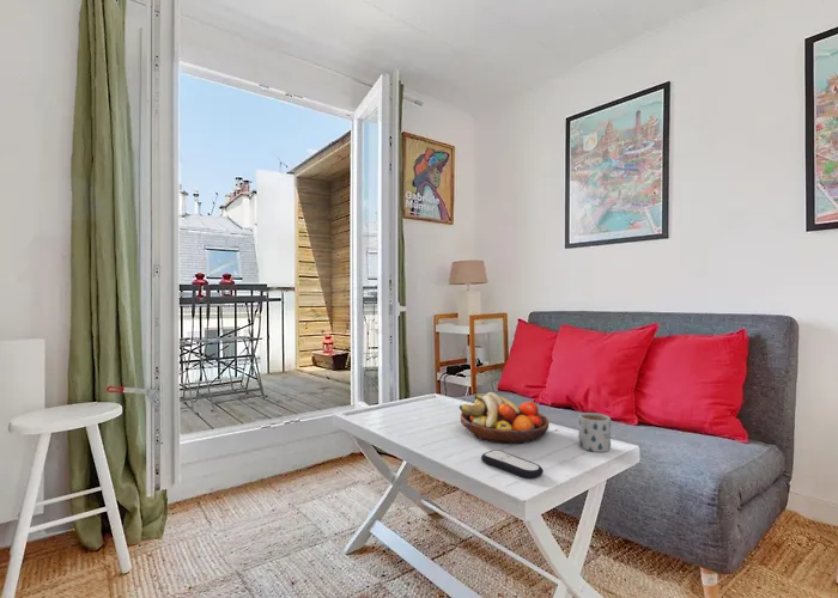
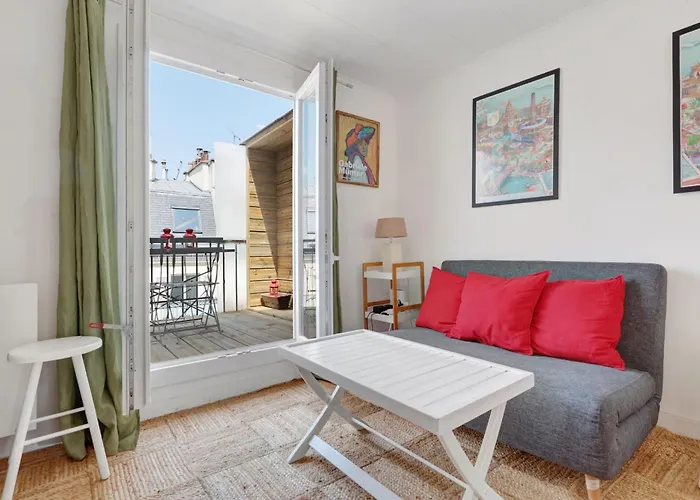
- mug [578,411,612,453]
- remote control [480,448,545,480]
- fruit bowl [459,391,551,445]
